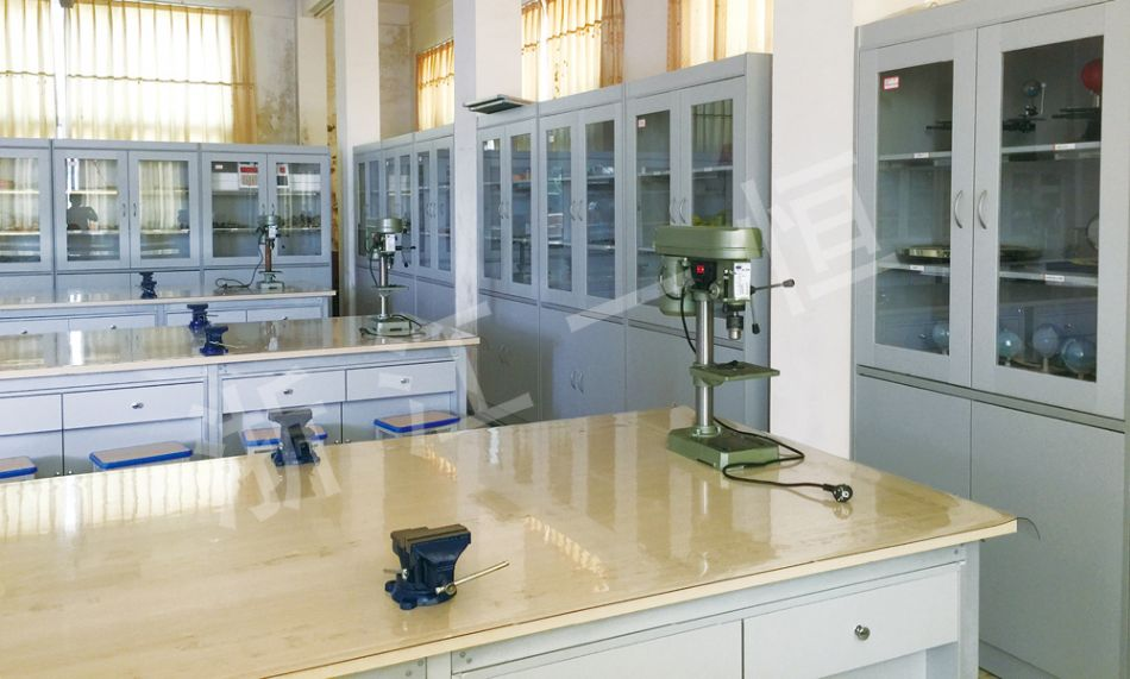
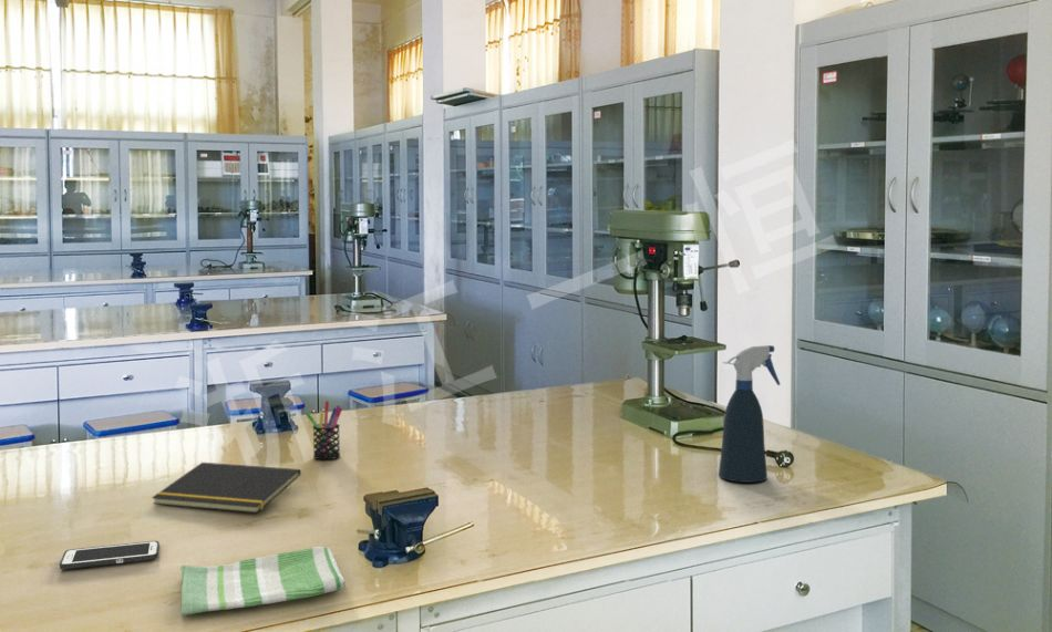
+ dish towel [179,546,347,615]
+ spray bottle [718,344,781,484]
+ notepad [151,462,302,514]
+ cell phone [59,540,161,570]
+ pen holder [305,400,343,460]
